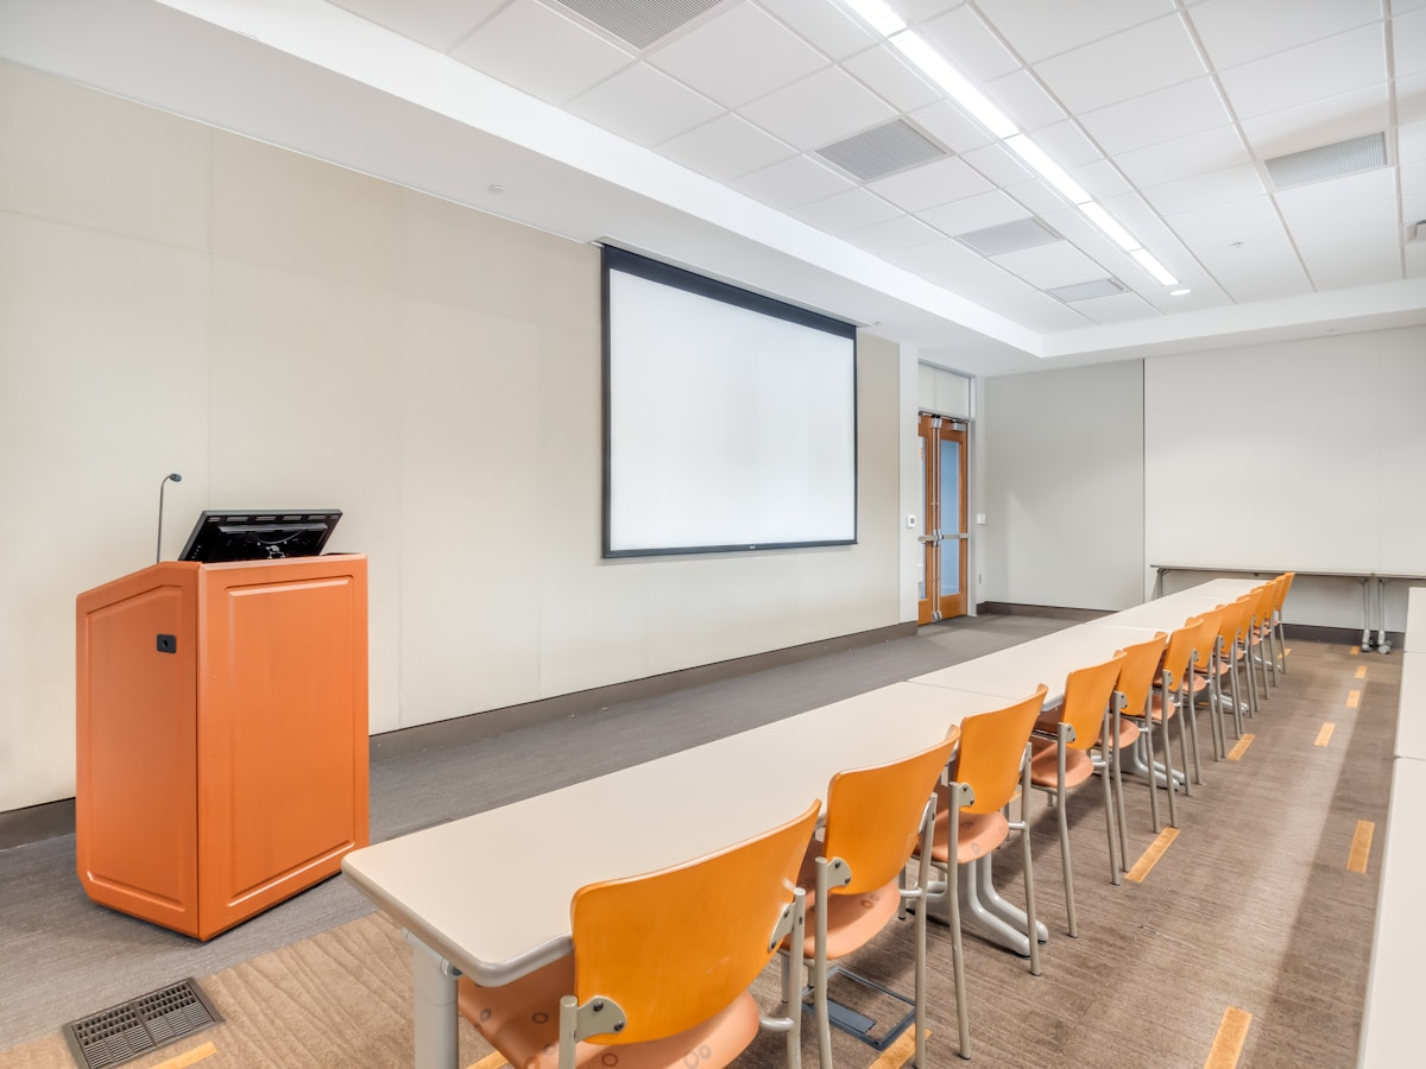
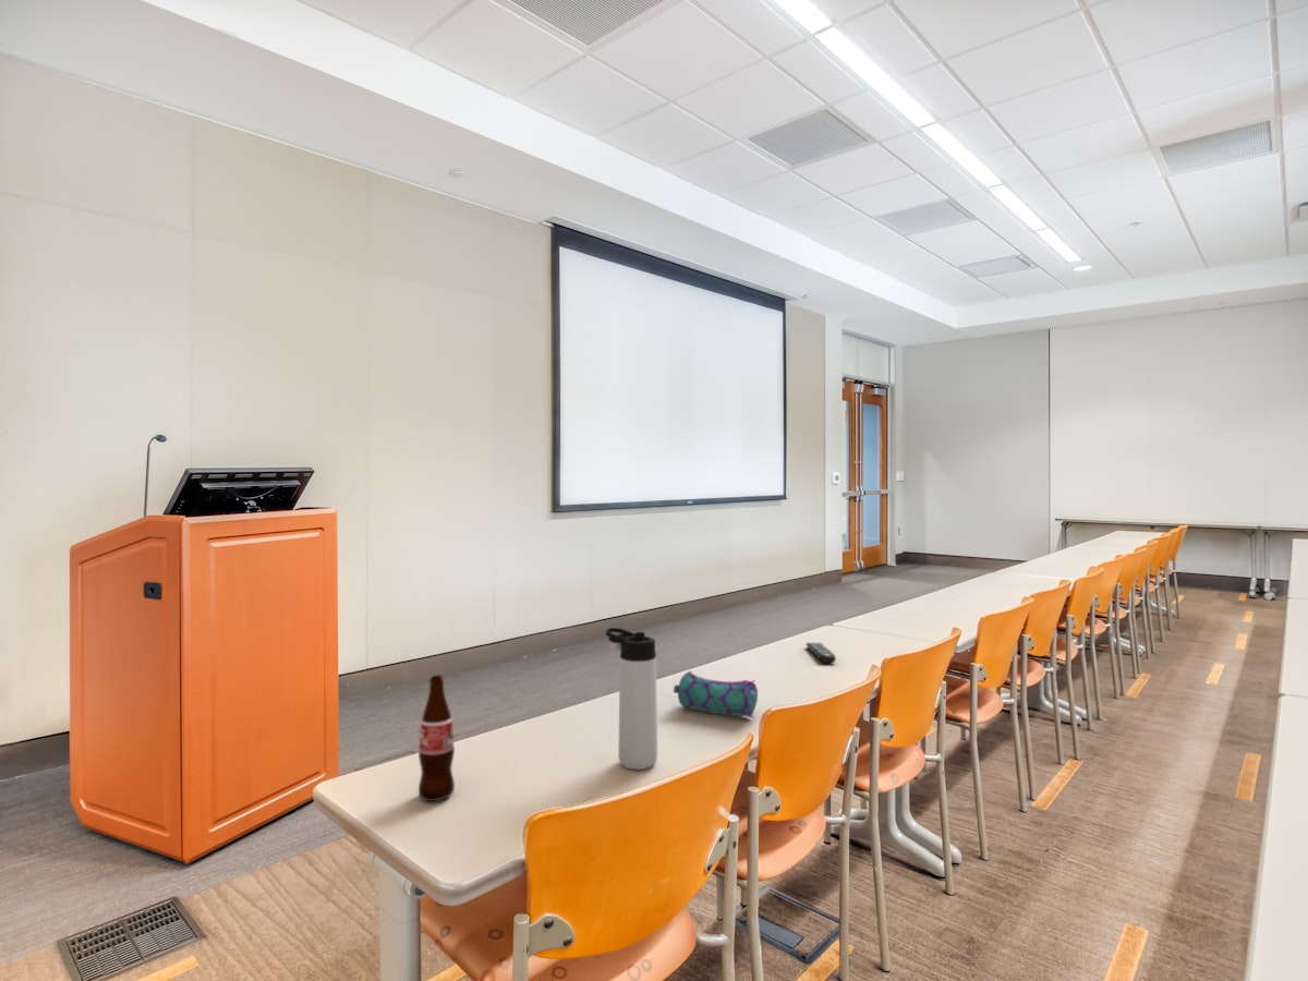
+ pencil case [673,670,759,718]
+ thermos bottle [605,627,658,771]
+ remote control [804,642,837,664]
+ bottle [417,674,456,802]
